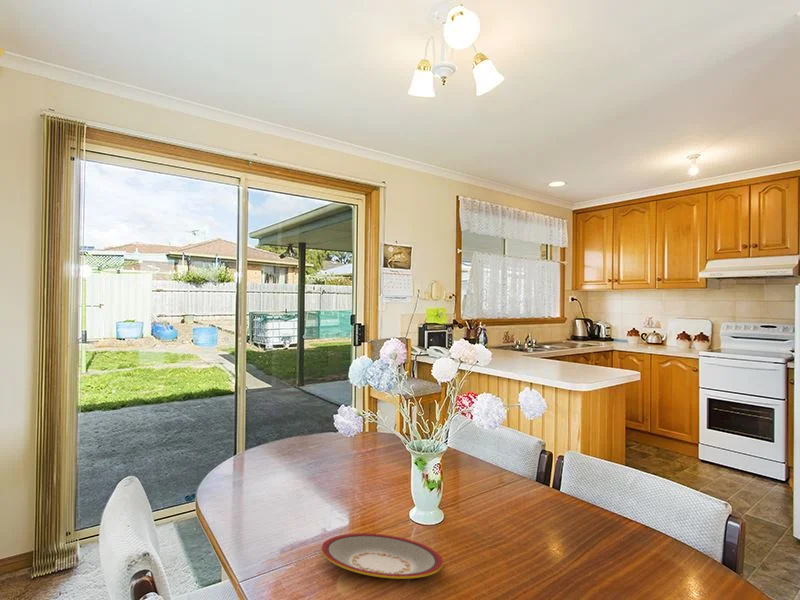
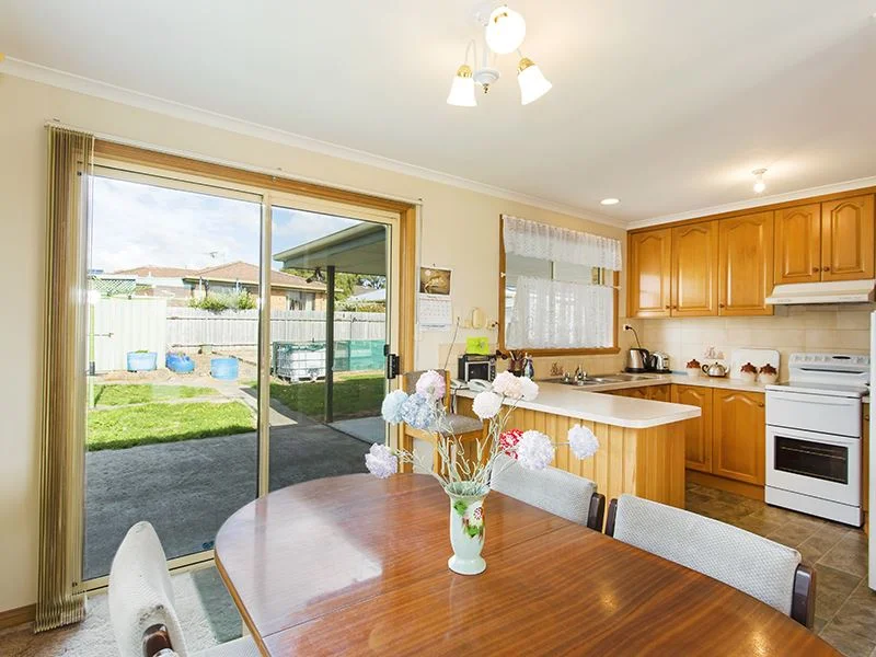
- plate [320,532,444,580]
